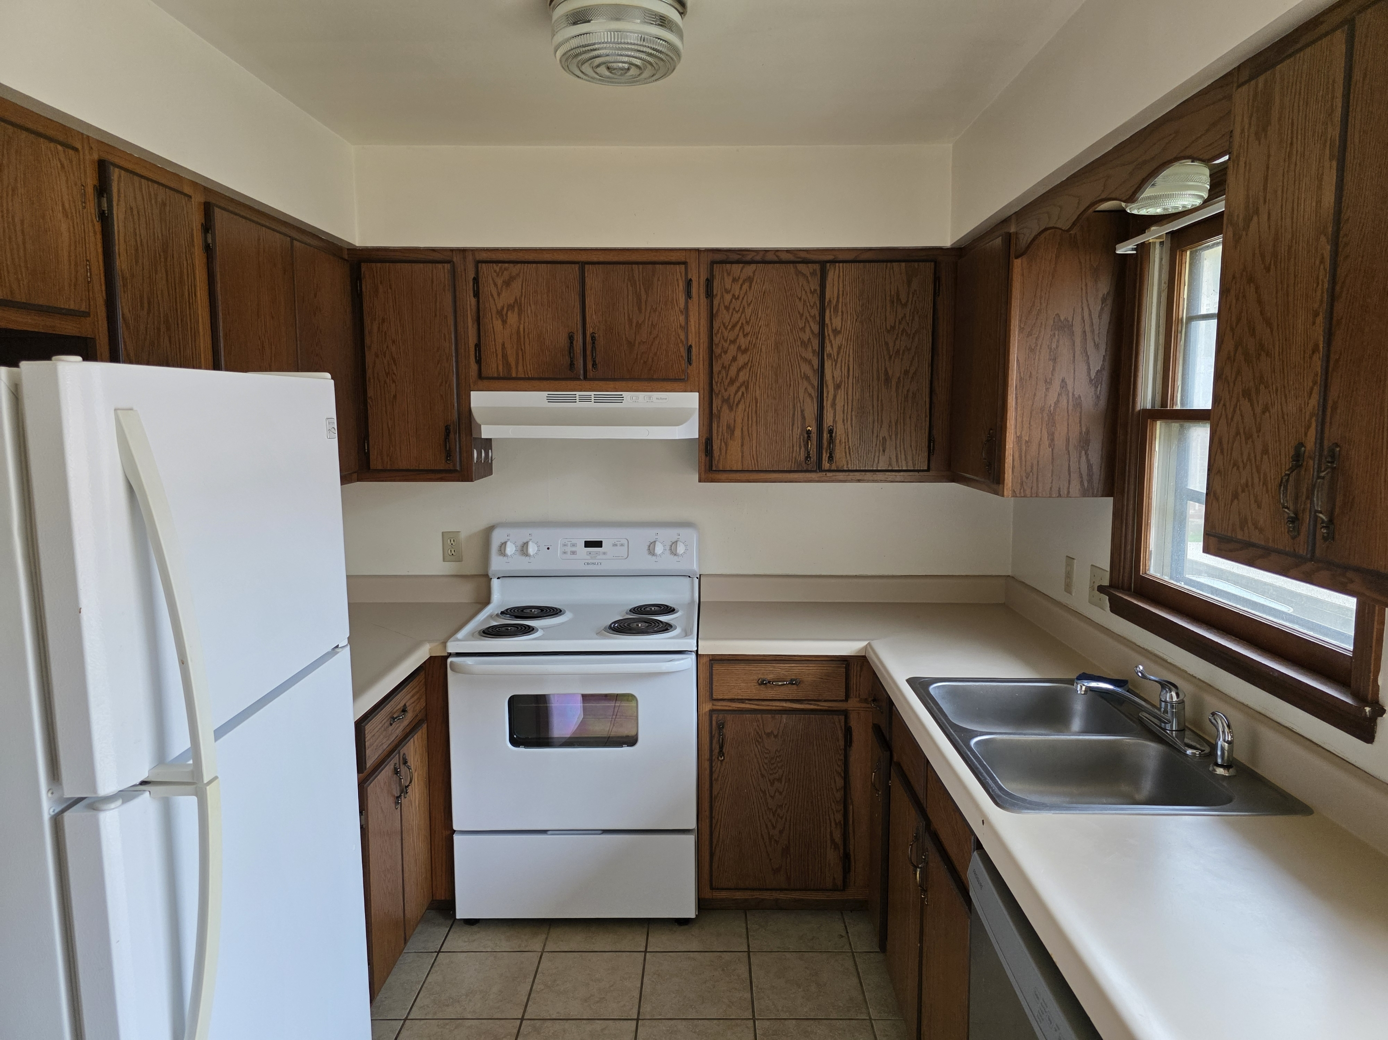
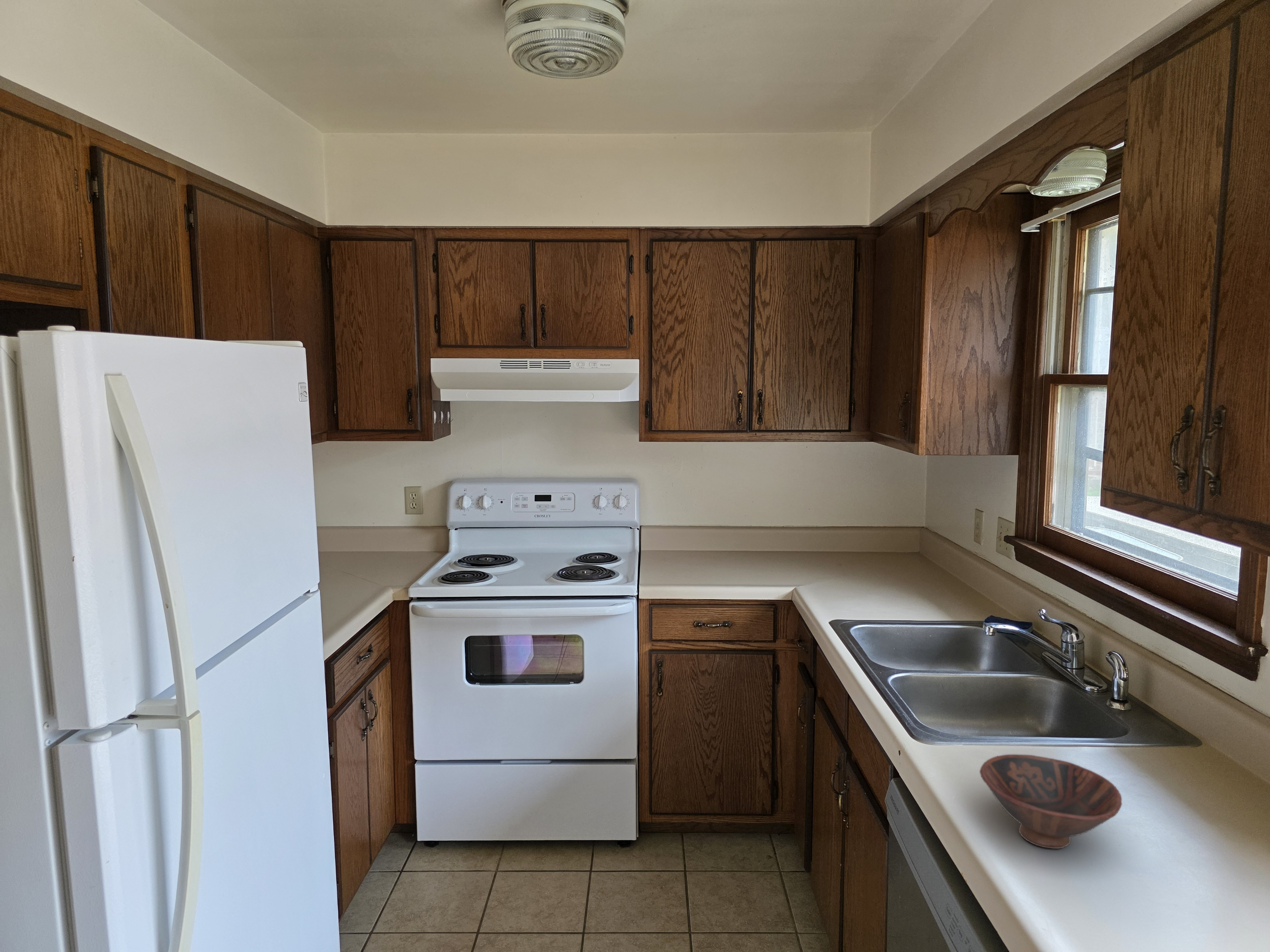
+ bowl [979,754,1122,849]
